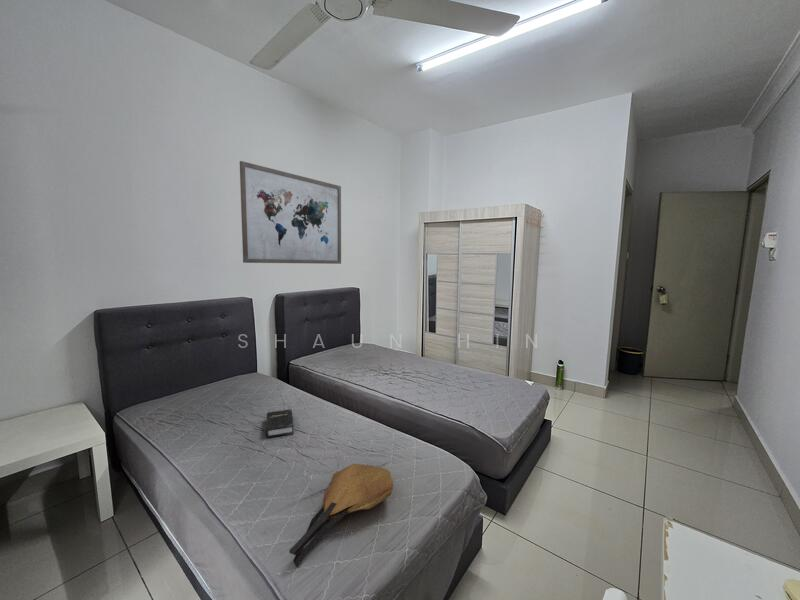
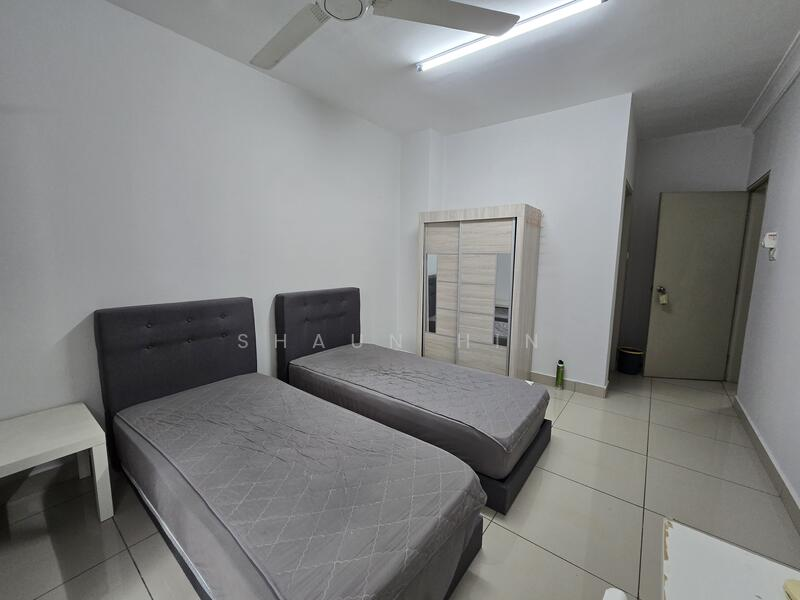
- tote bag [288,463,394,568]
- hardback book [265,408,294,439]
- wall art [239,160,342,265]
